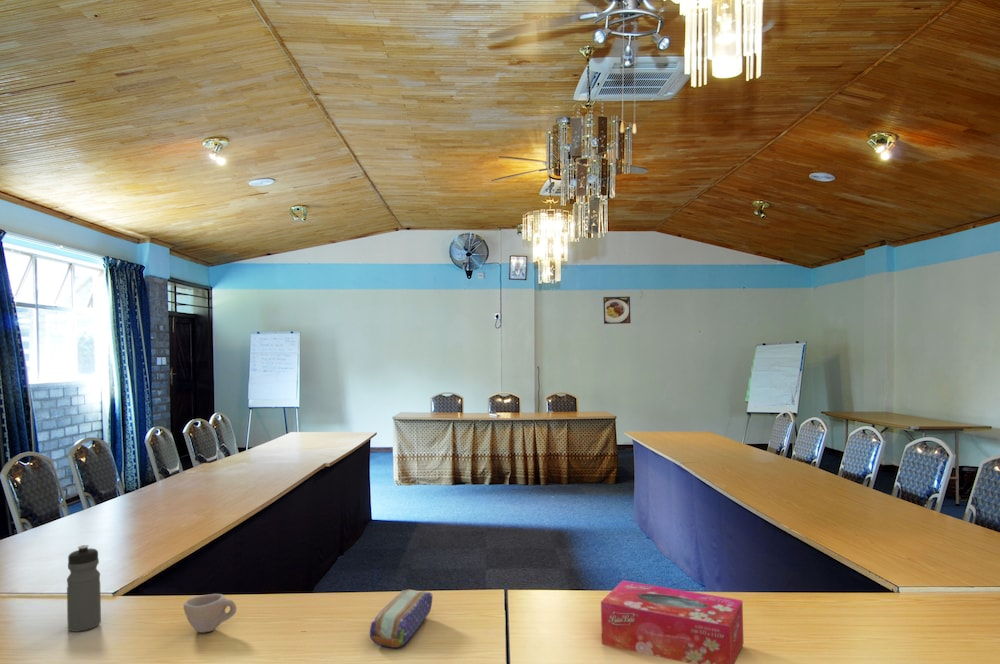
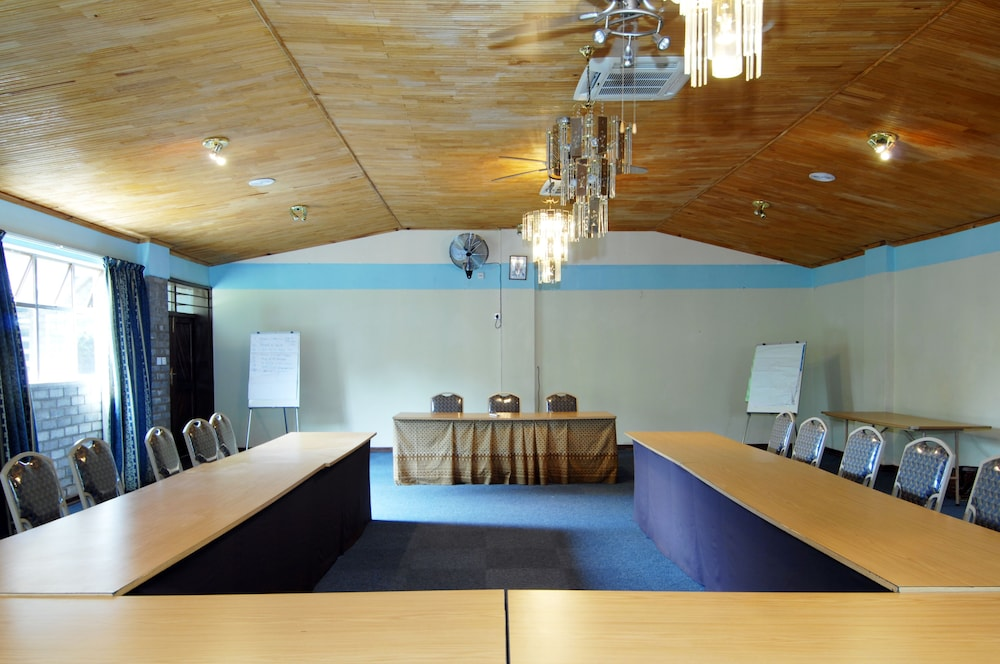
- water bottle [66,544,102,633]
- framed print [602,296,632,325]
- pencil case [369,588,433,649]
- tissue box [600,580,744,664]
- cup [182,593,237,634]
